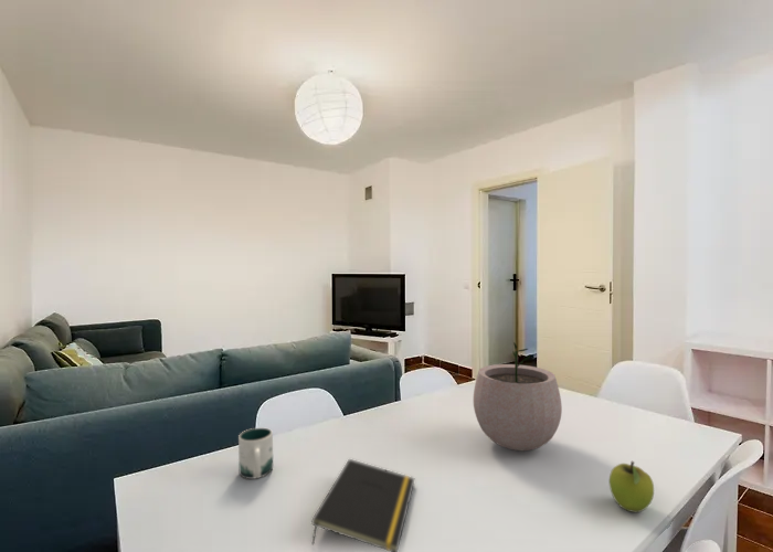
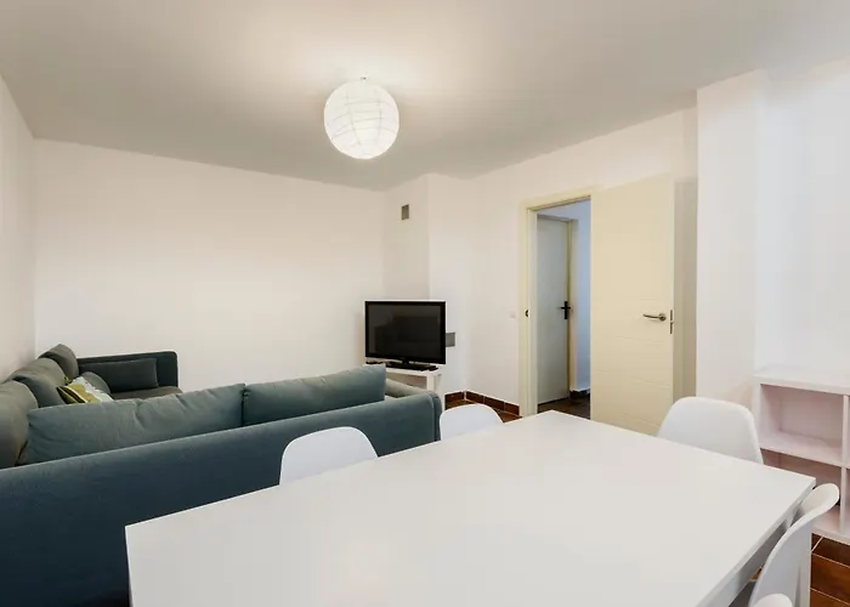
- fruit [608,460,655,513]
- plant pot [473,341,563,452]
- notepad [310,458,415,552]
- mug [237,427,274,480]
